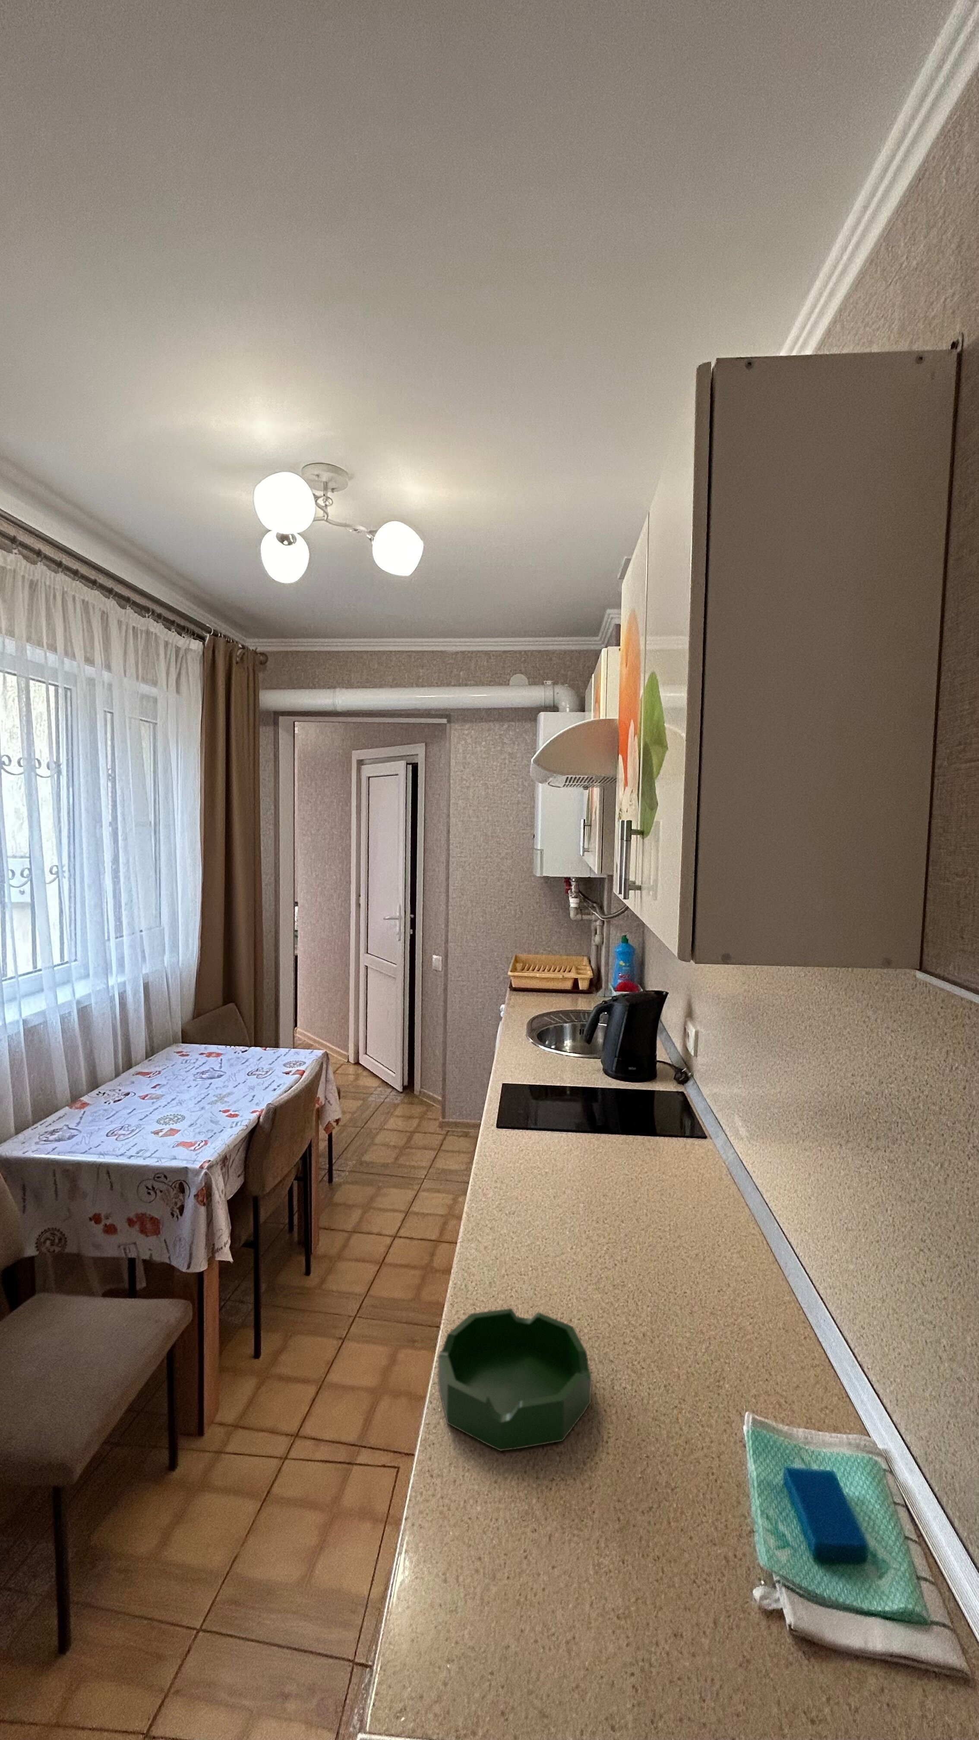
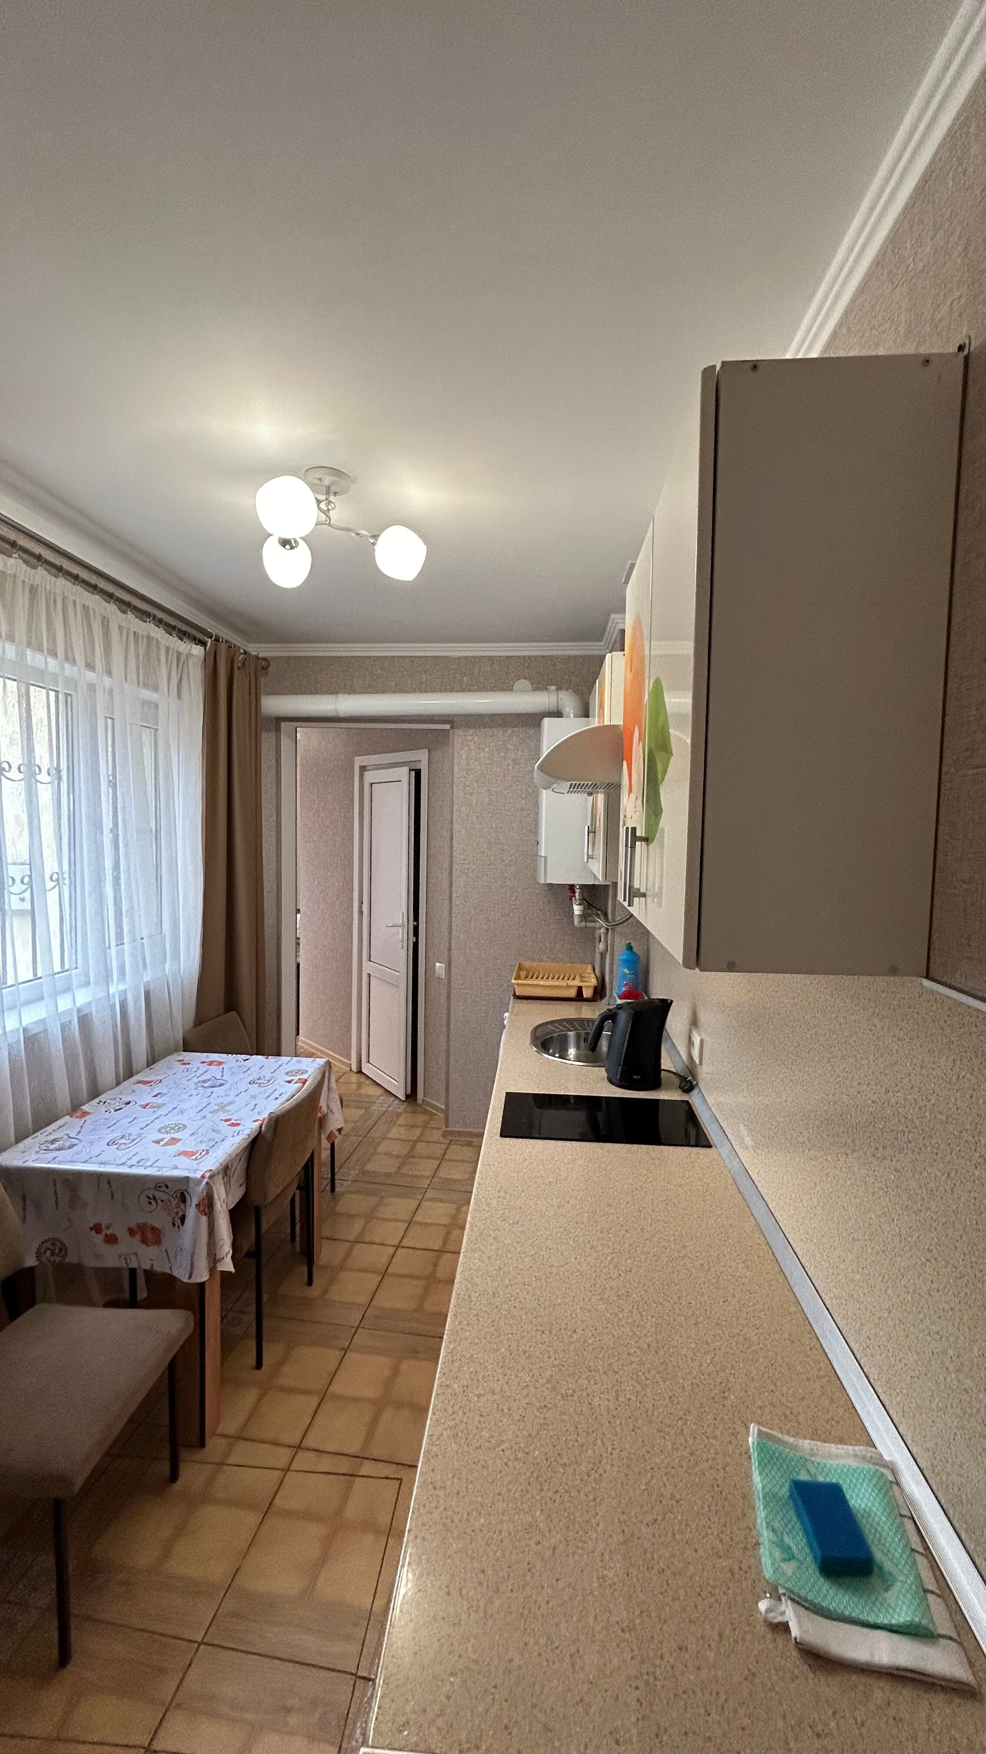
- bowl [438,1307,592,1451]
